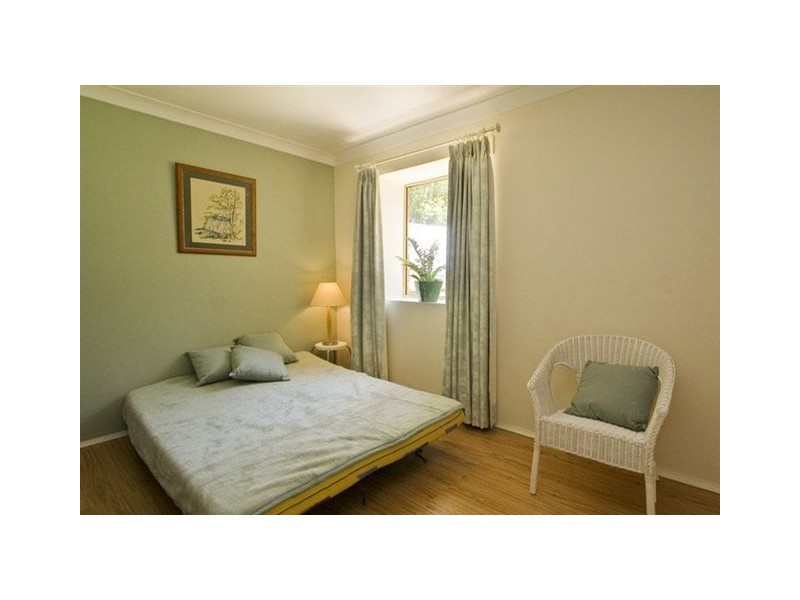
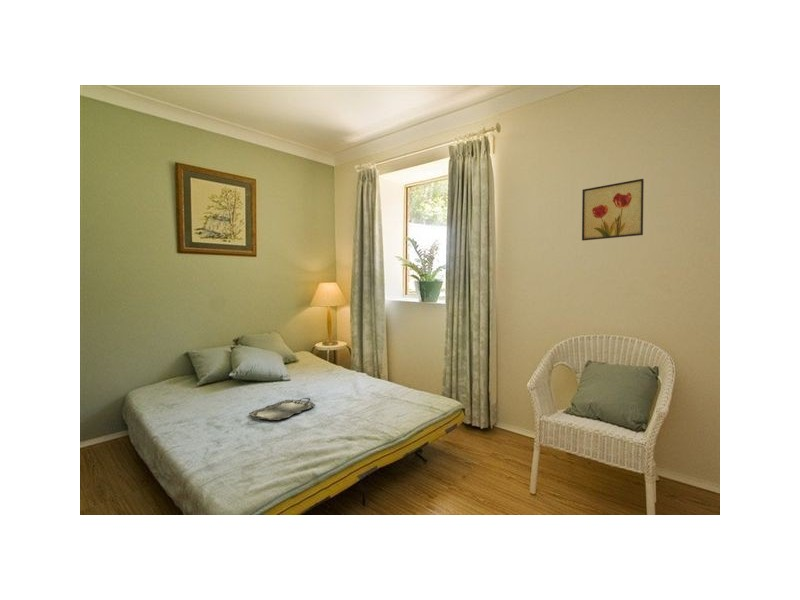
+ wall art [581,178,645,242]
+ serving tray [248,397,316,421]
